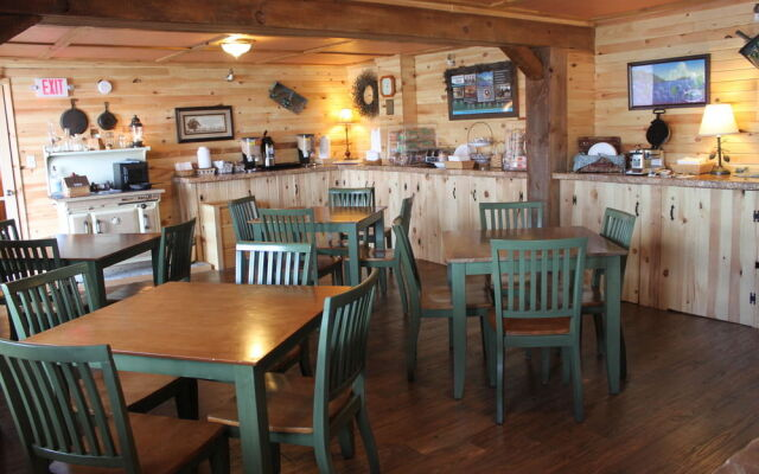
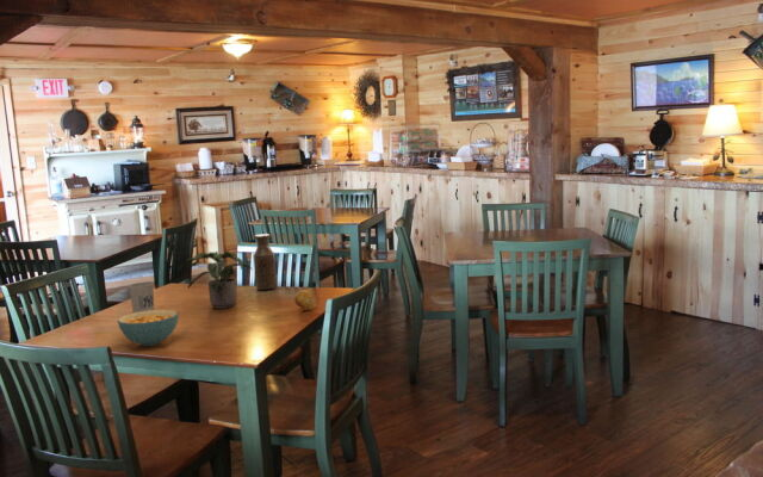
+ cereal bowl [117,309,179,347]
+ cup [128,281,155,314]
+ potted plant [178,250,254,310]
+ fruit [293,289,317,311]
+ bottle [253,233,278,291]
